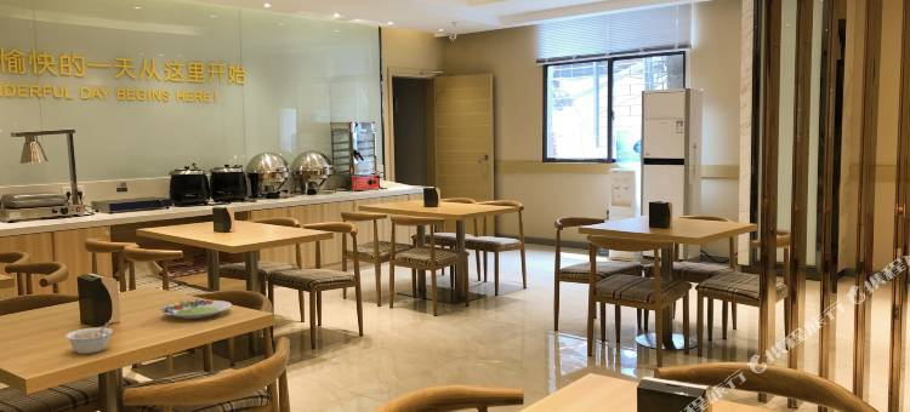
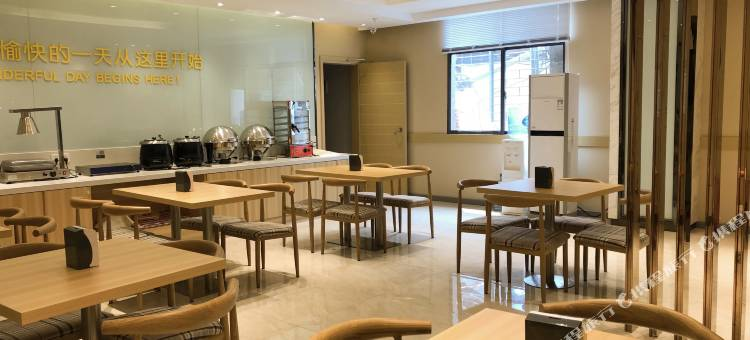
- salad plate [159,298,233,320]
- legume [64,321,114,355]
